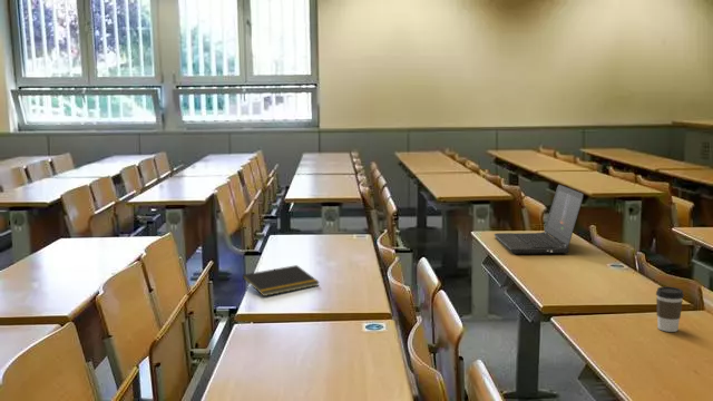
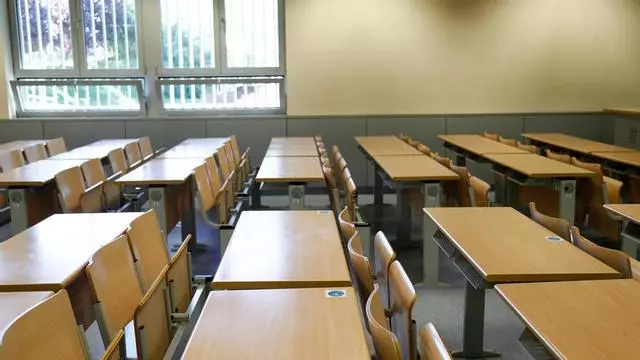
- coffee cup [655,285,685,333]
- notepad [241,264,321,297]
- laptop computer [494,184,585,255]
